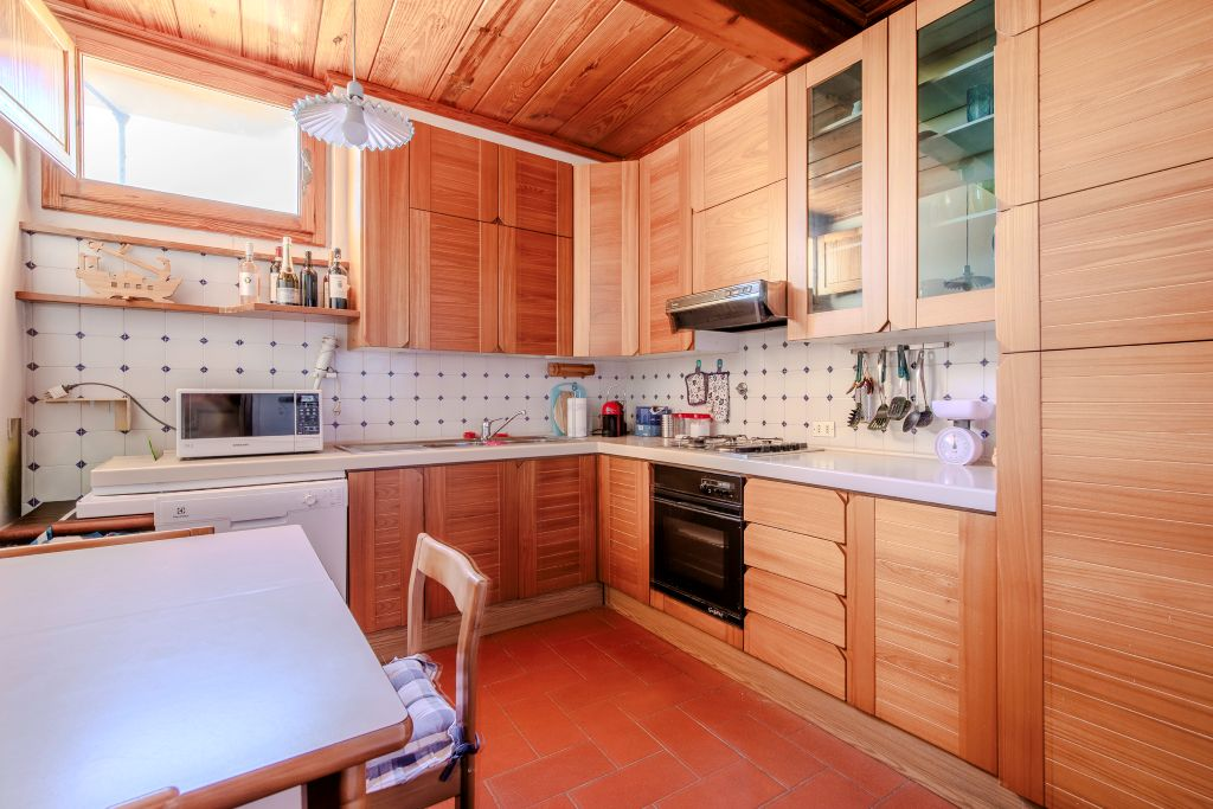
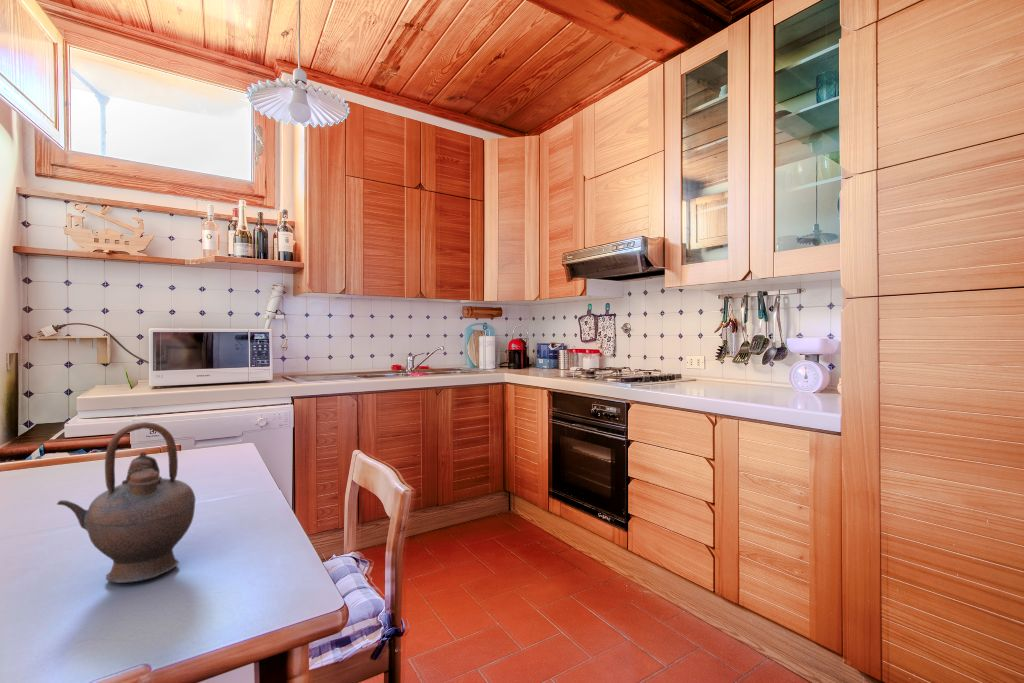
+ teapot [56,421,196,584]
